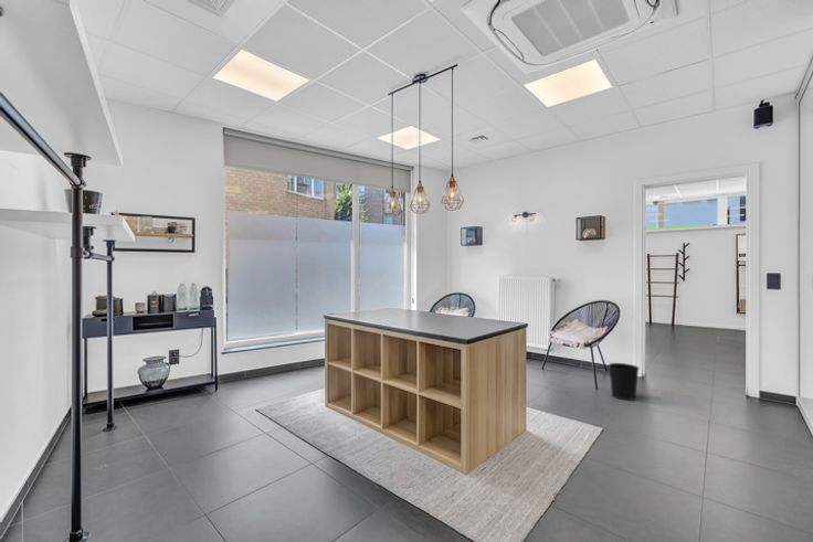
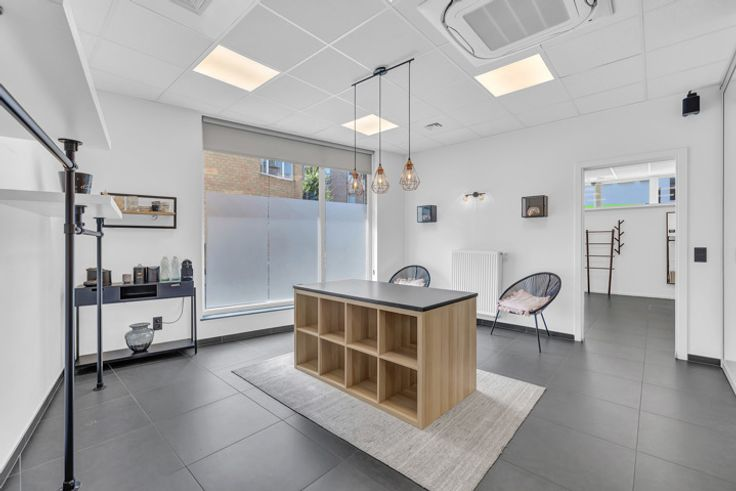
- wastebasket [608,362,641,402]
